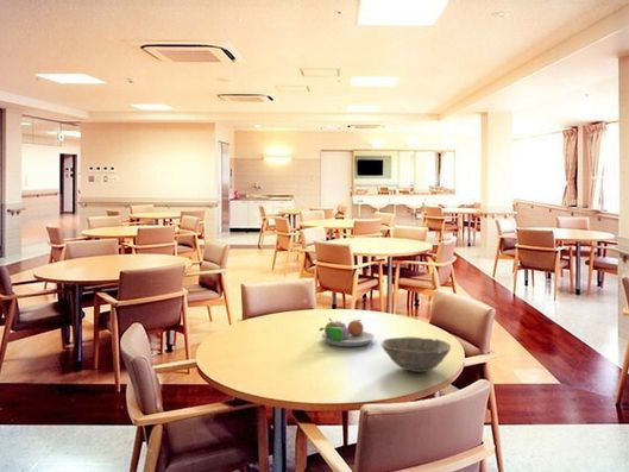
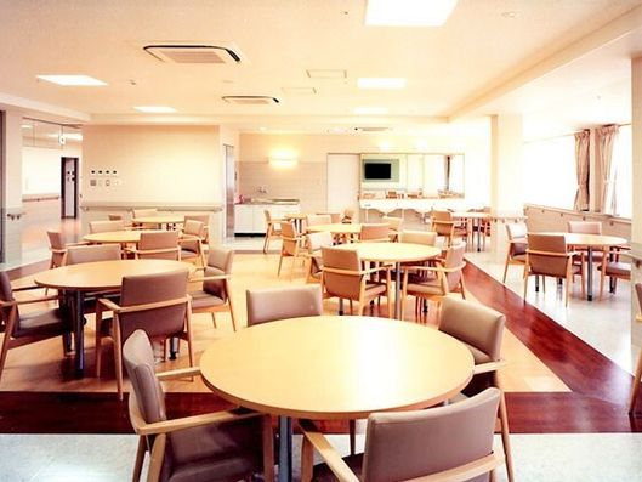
- fruit bowl [317,317,376,347]
- bowl [380,336,452,373]
